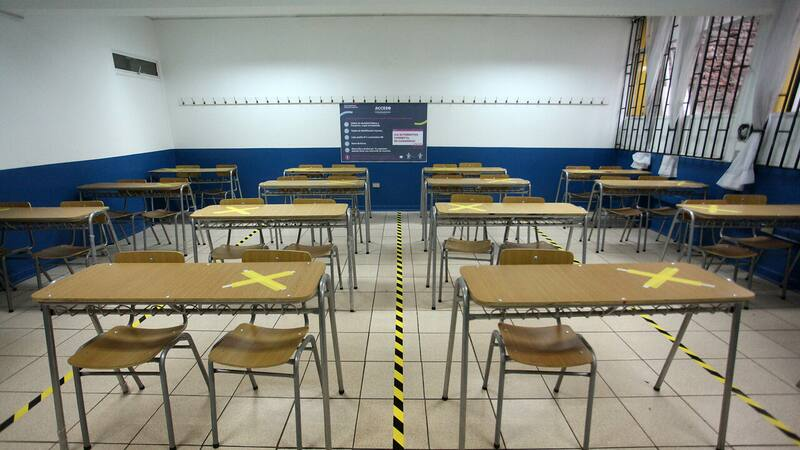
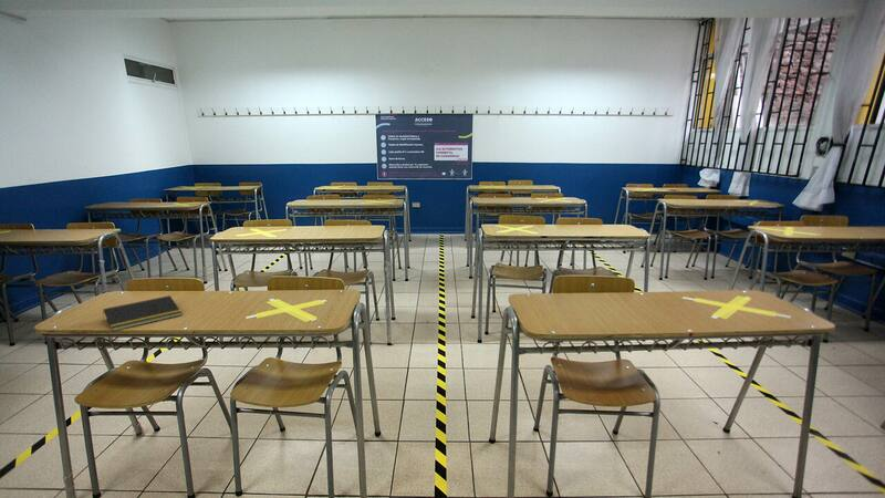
+ notepad [102,294,183,332]
